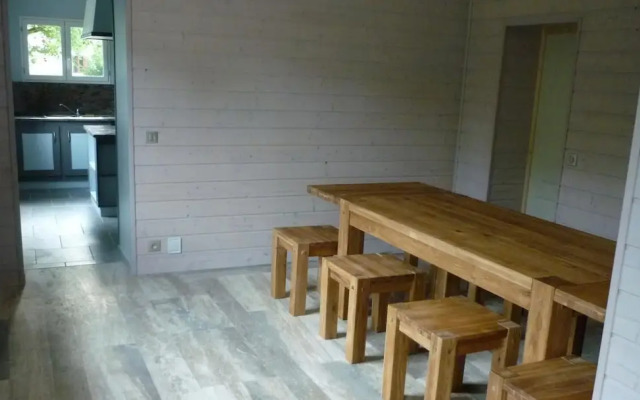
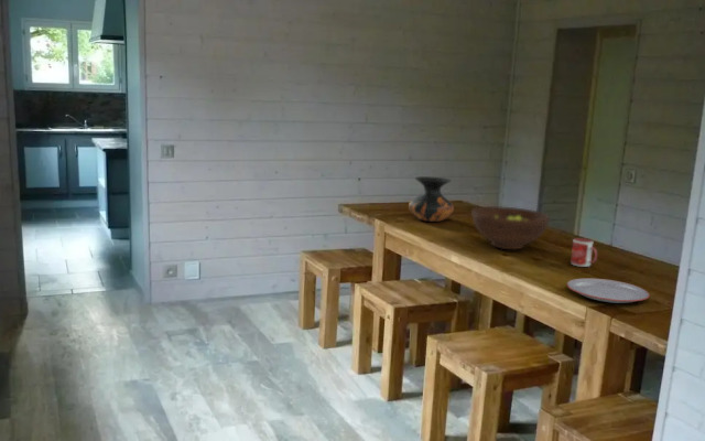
+ mug [570,237,598,268]
+ fruit bowl [470,205,551,251]
+ vase [408,175,455,223]
+ plate [566,277,650,304]
